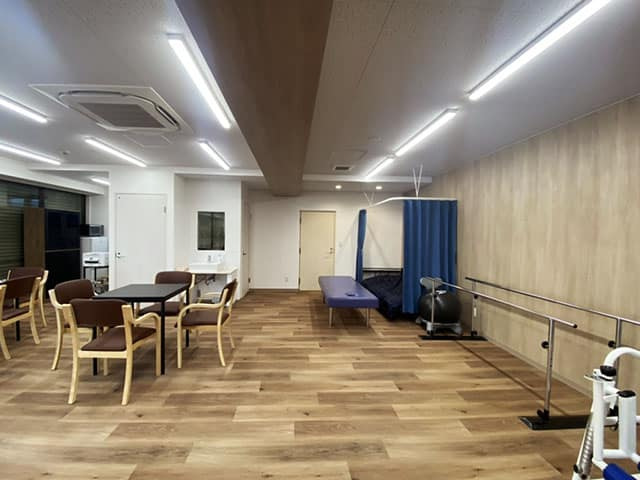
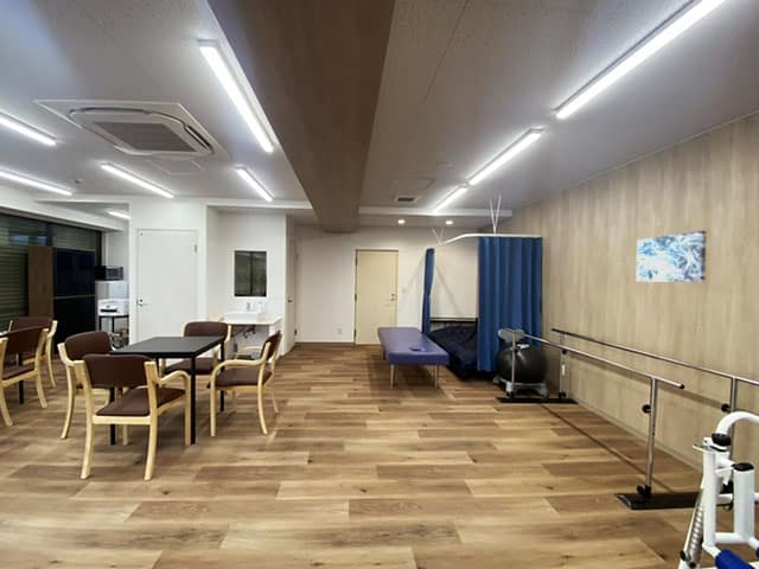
+ wall art [636,230,707,282]
